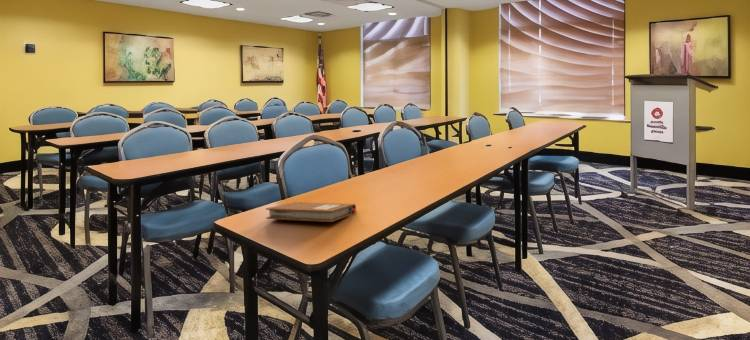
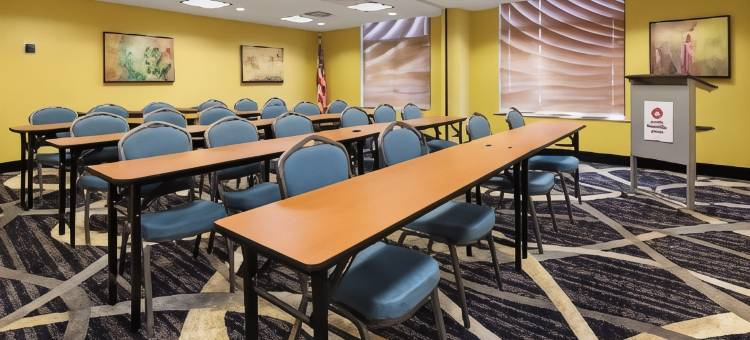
- notebook [265,201,358,223]
